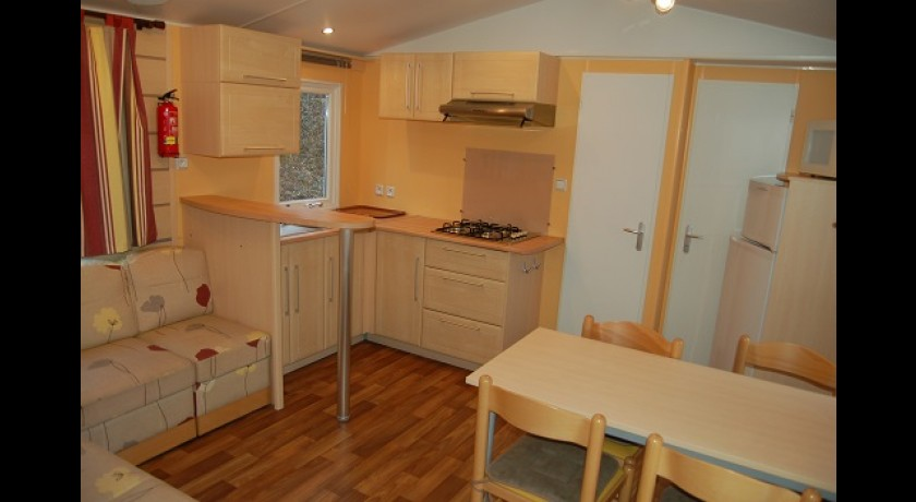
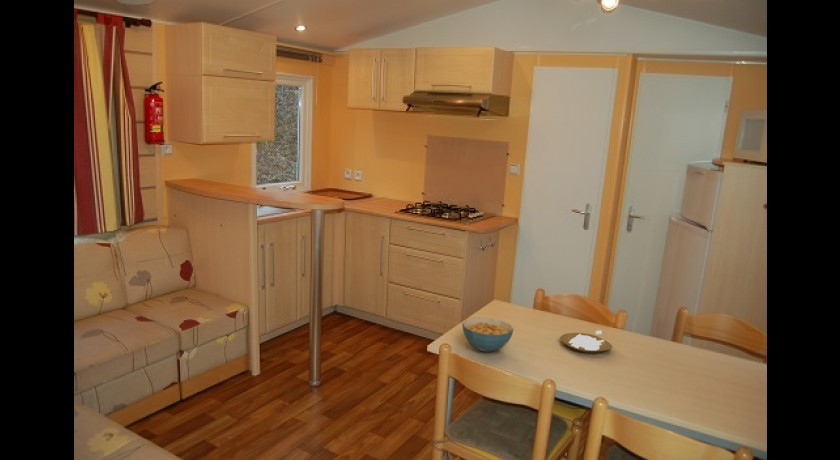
+ cereal bowl [461,317,514,353]
+ placemat [560,330,613,354]
